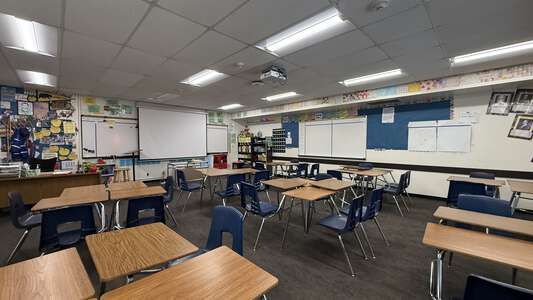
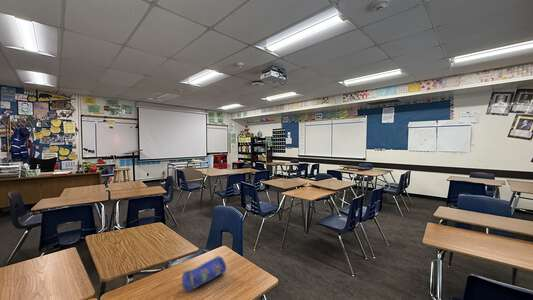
+ pencil case [181,255,227,293]
